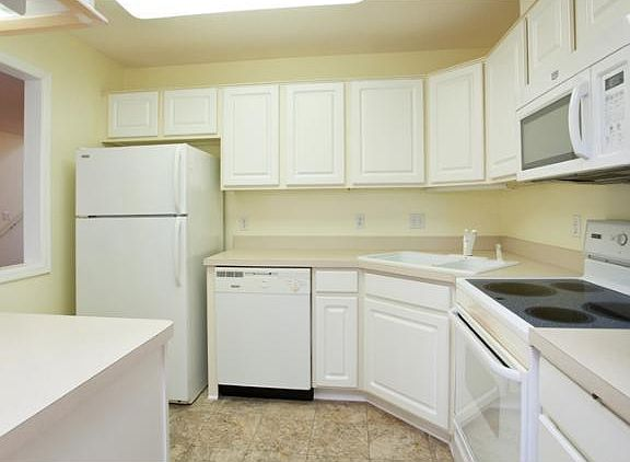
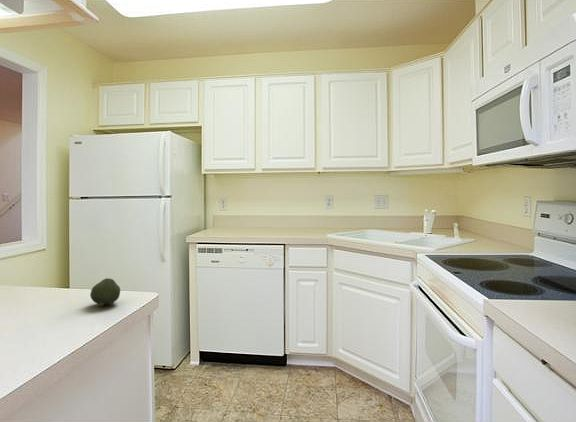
+ fruit [89,277,121,308]
